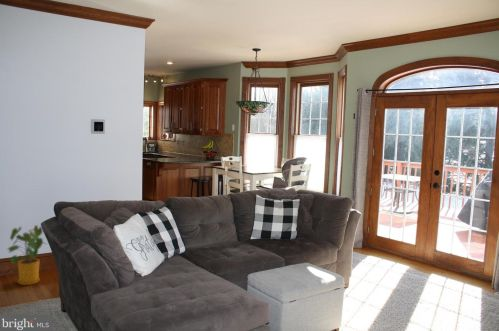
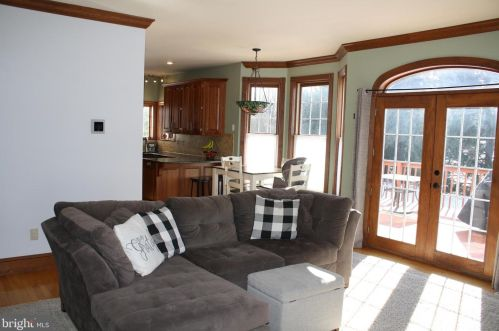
- house plant [6,224,47,286]
